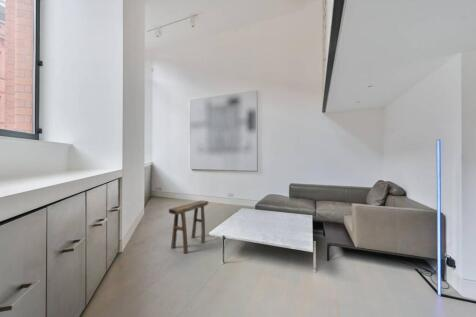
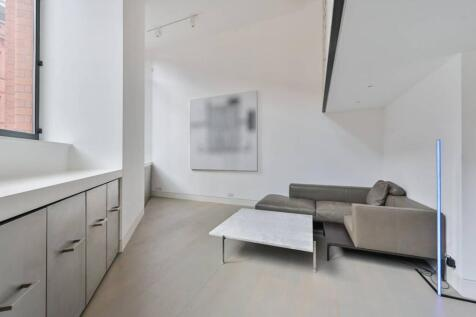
- stool [168,200,209,254]
